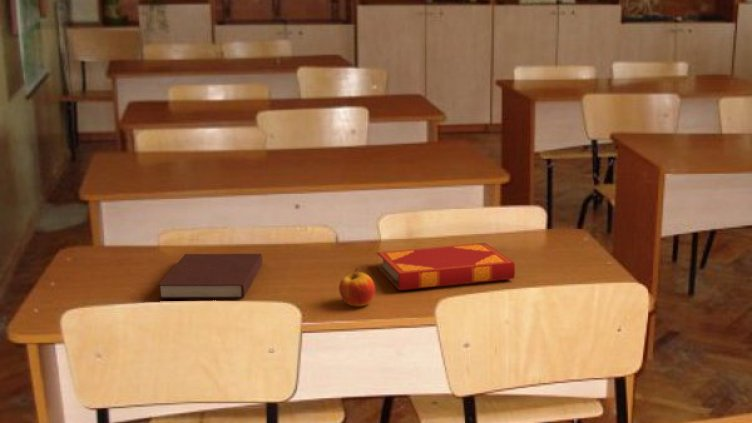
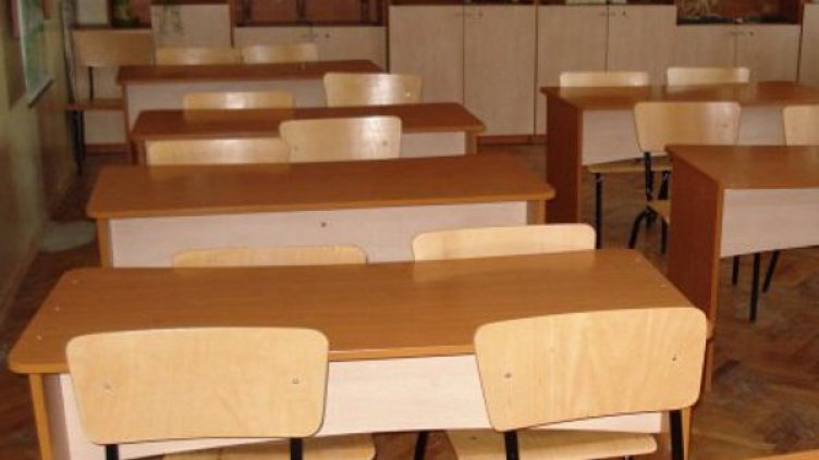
- hardback book [376,242,516,291]
- apple [338,267,376,307]
- notebook [157,253,263,299]
